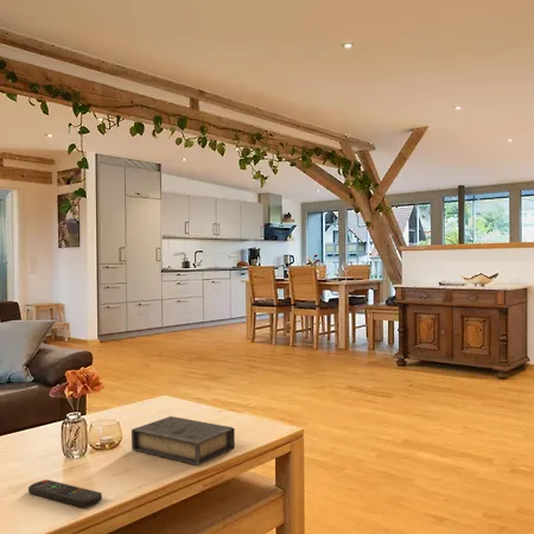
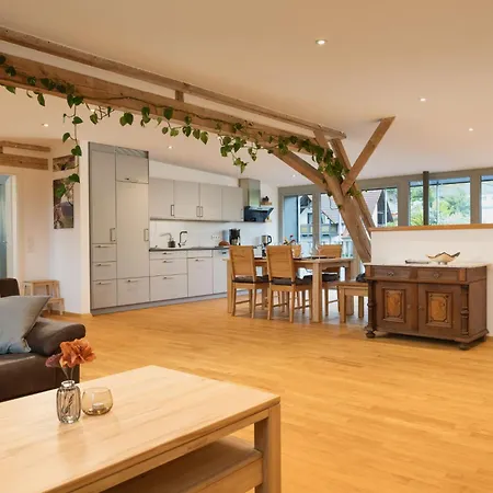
- book [131,415,236,466]
- remote control [27,478,103,509]
